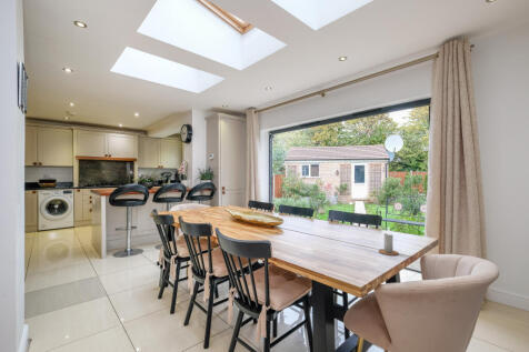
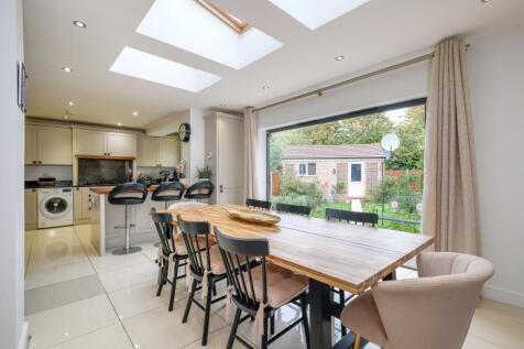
- candle [378,227,400,257]
